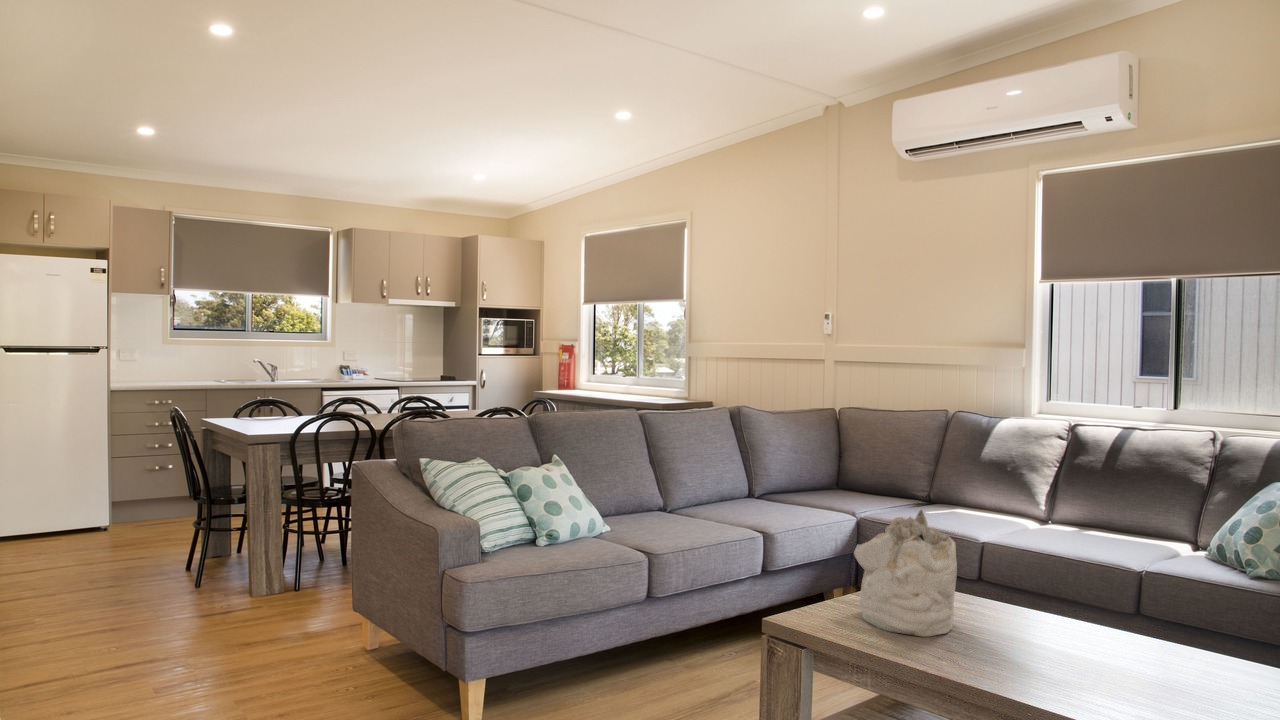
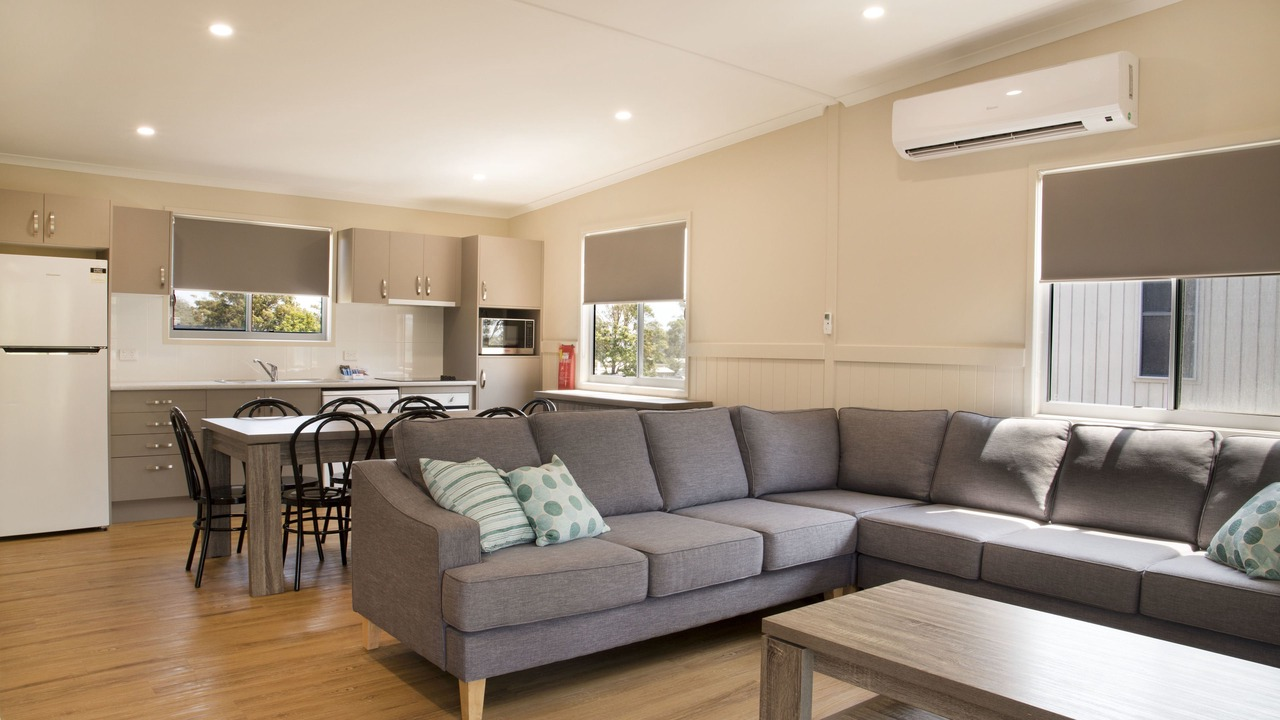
- mineral sample [853,508,958,637]
